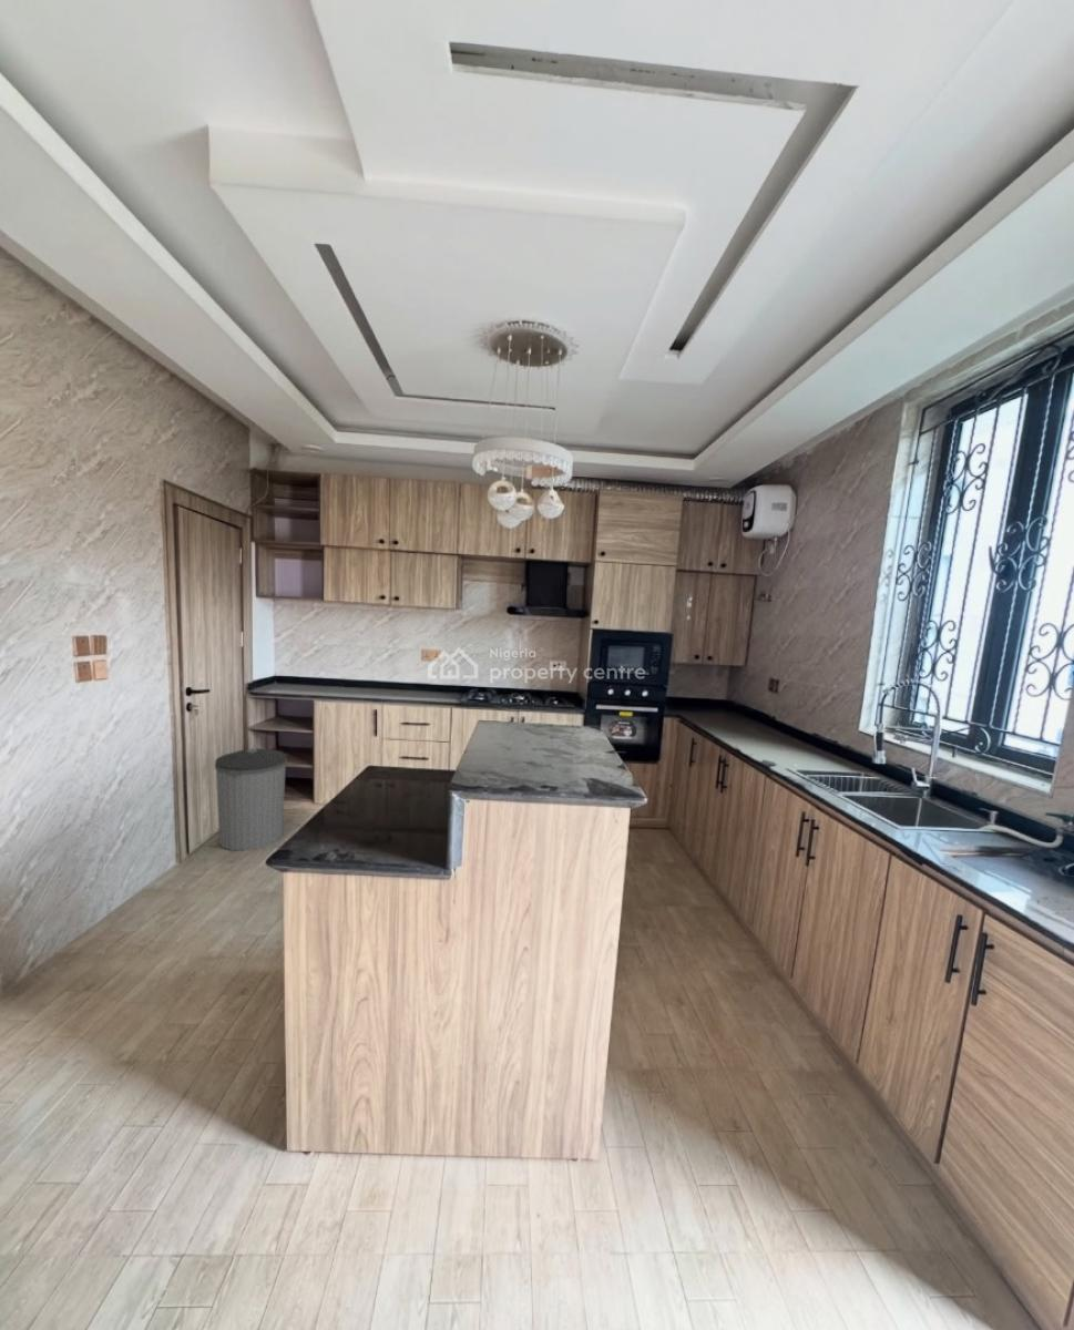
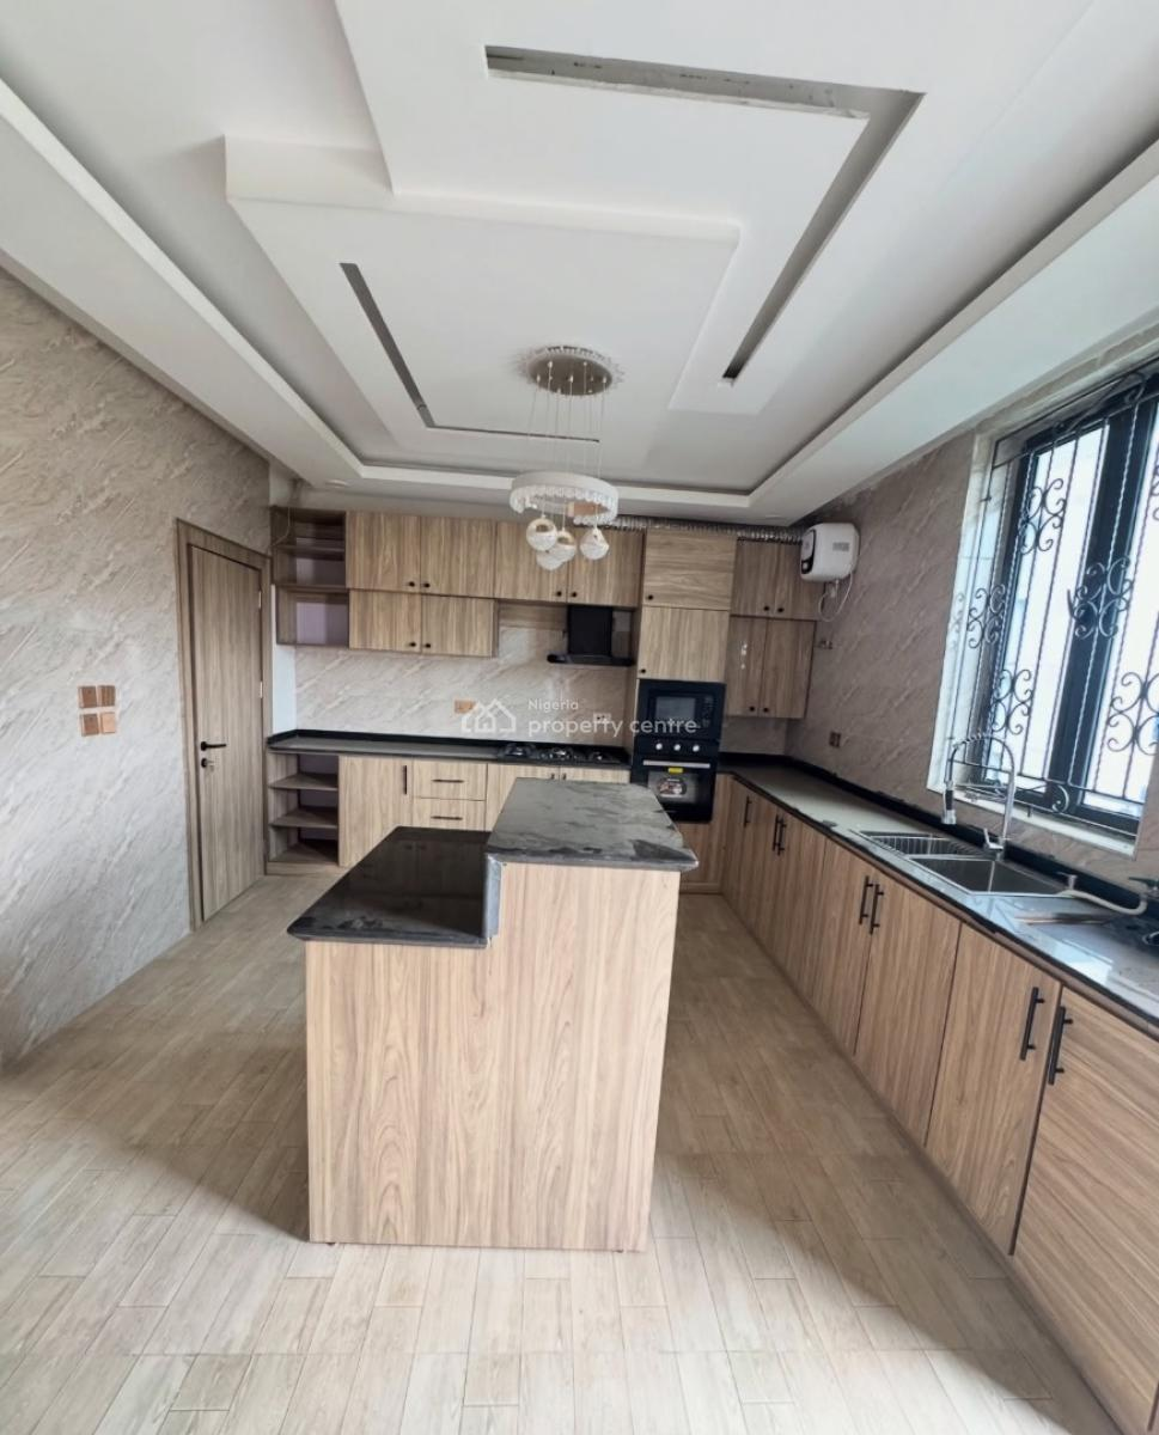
- trash can [214,747,288,852]
